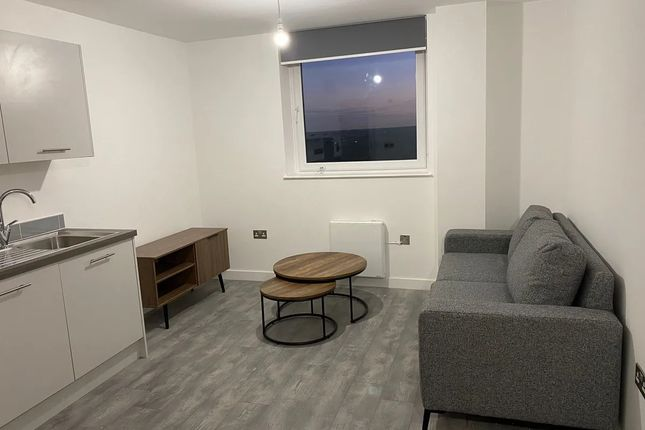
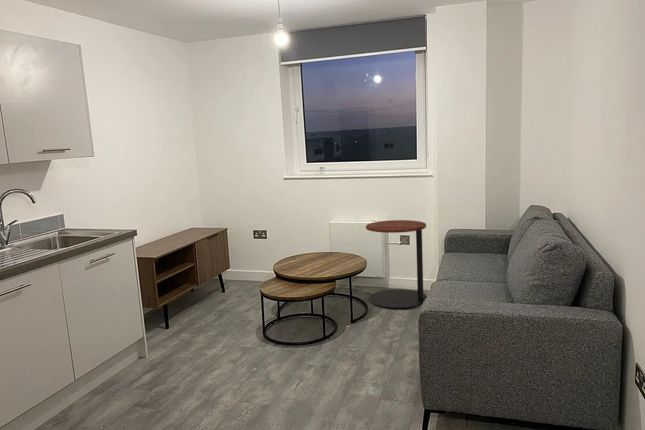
+ side table [365,219,428,310]
